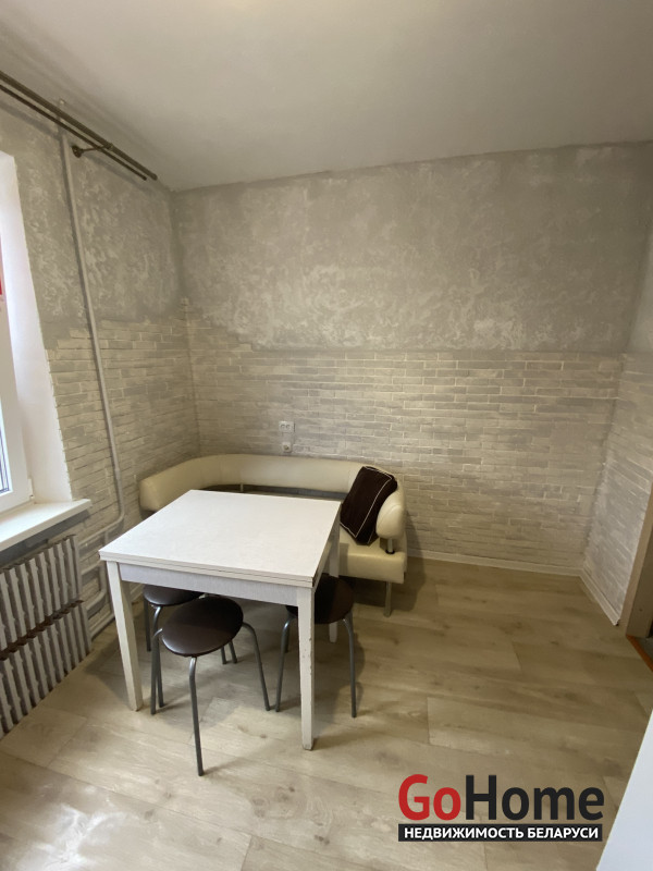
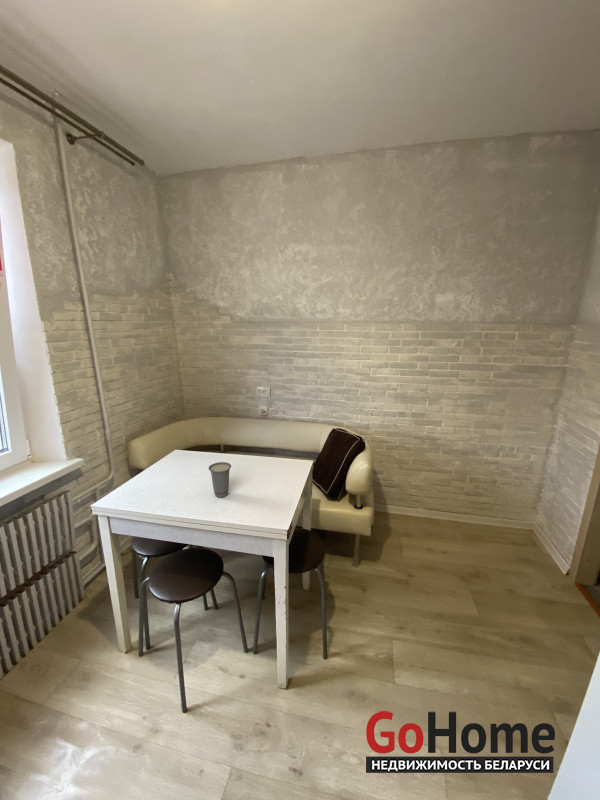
+ cup [208,461,232,499]
